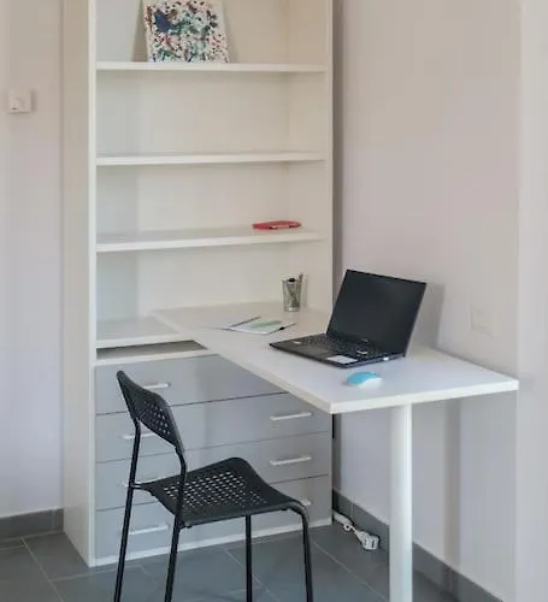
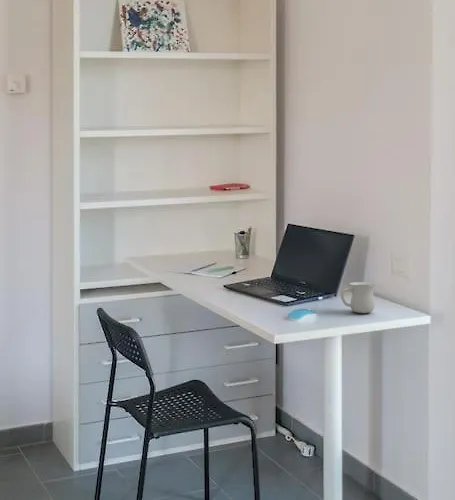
+ mug [340,281,377,314]
